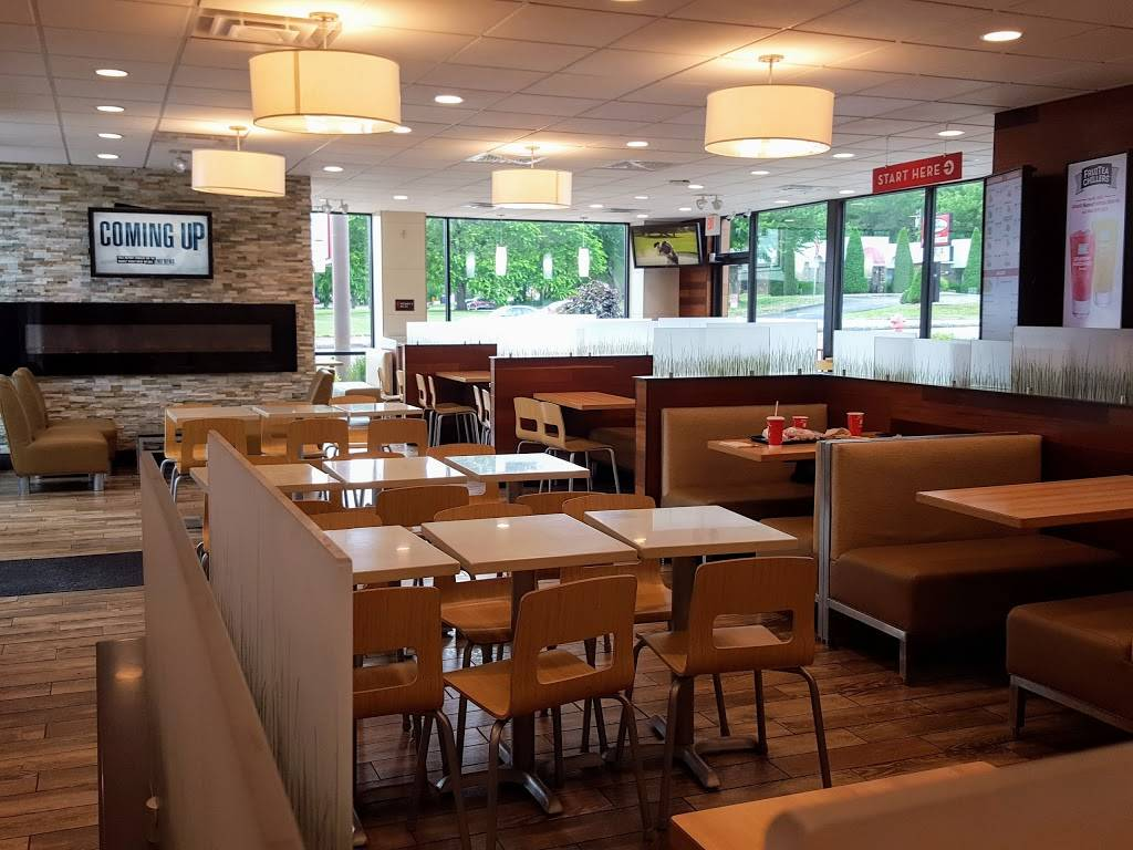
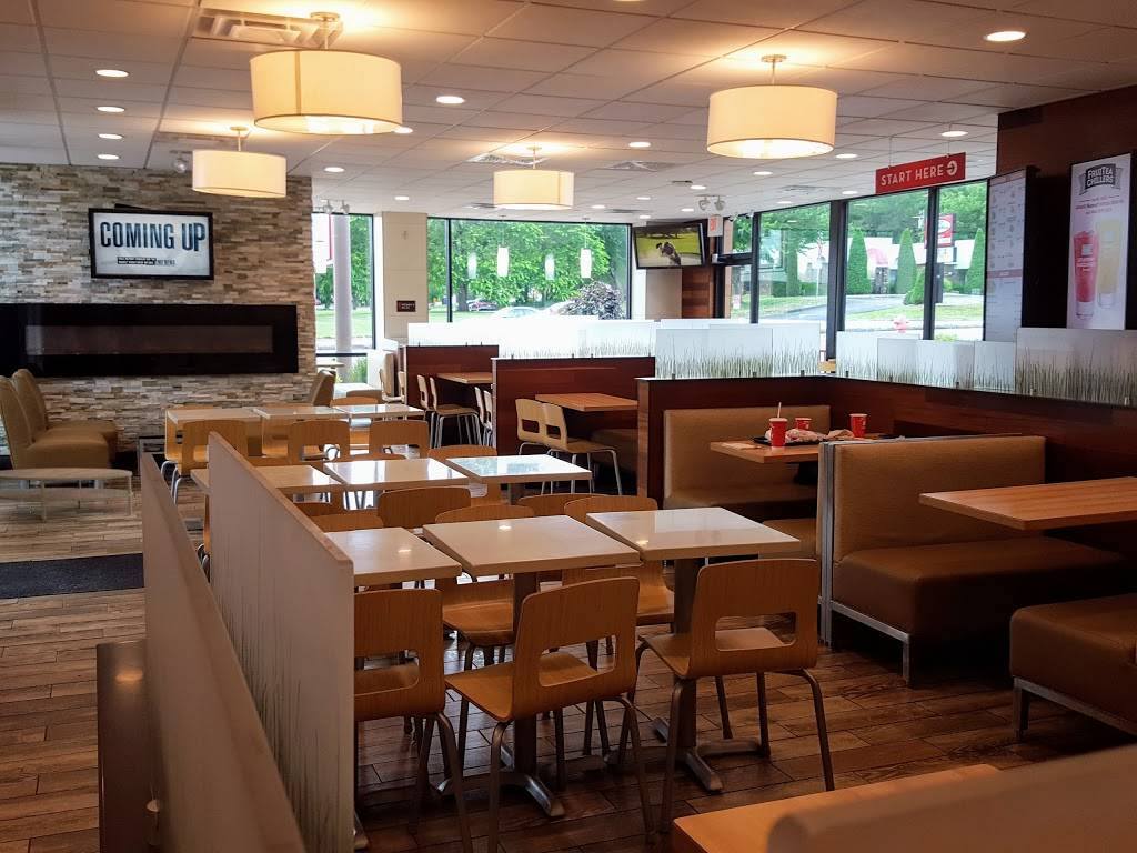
+ coffee table [0,468,134,521]
